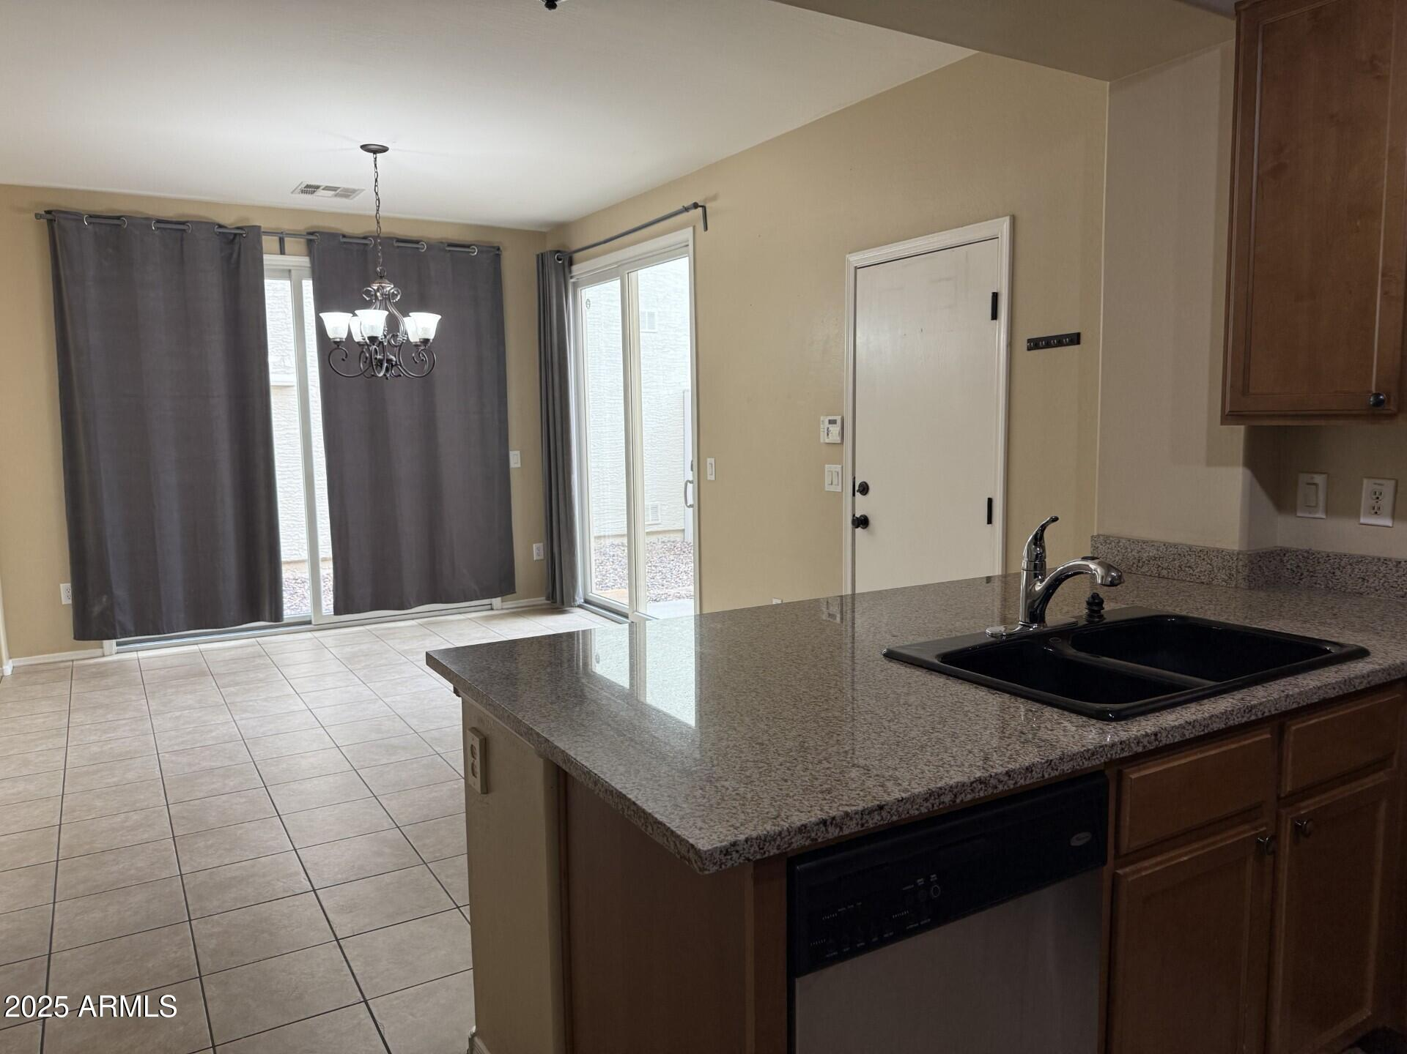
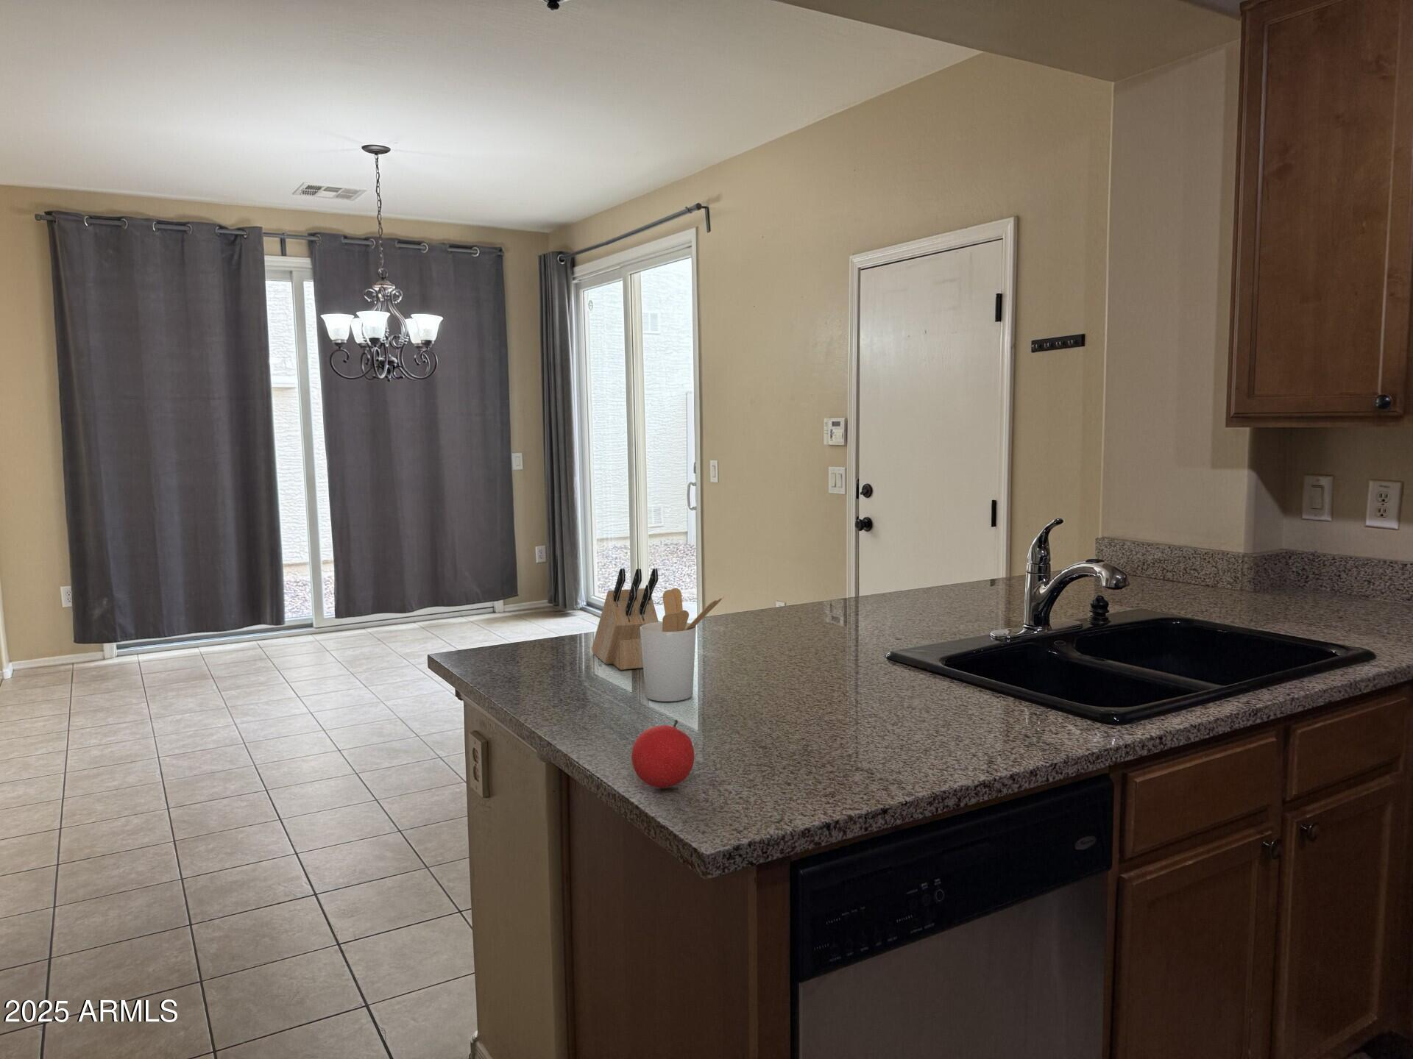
+ fruit [631,720,694,789]
+ utensil holder [640,587,725,702]
+ knife block [591,567,660,671]
